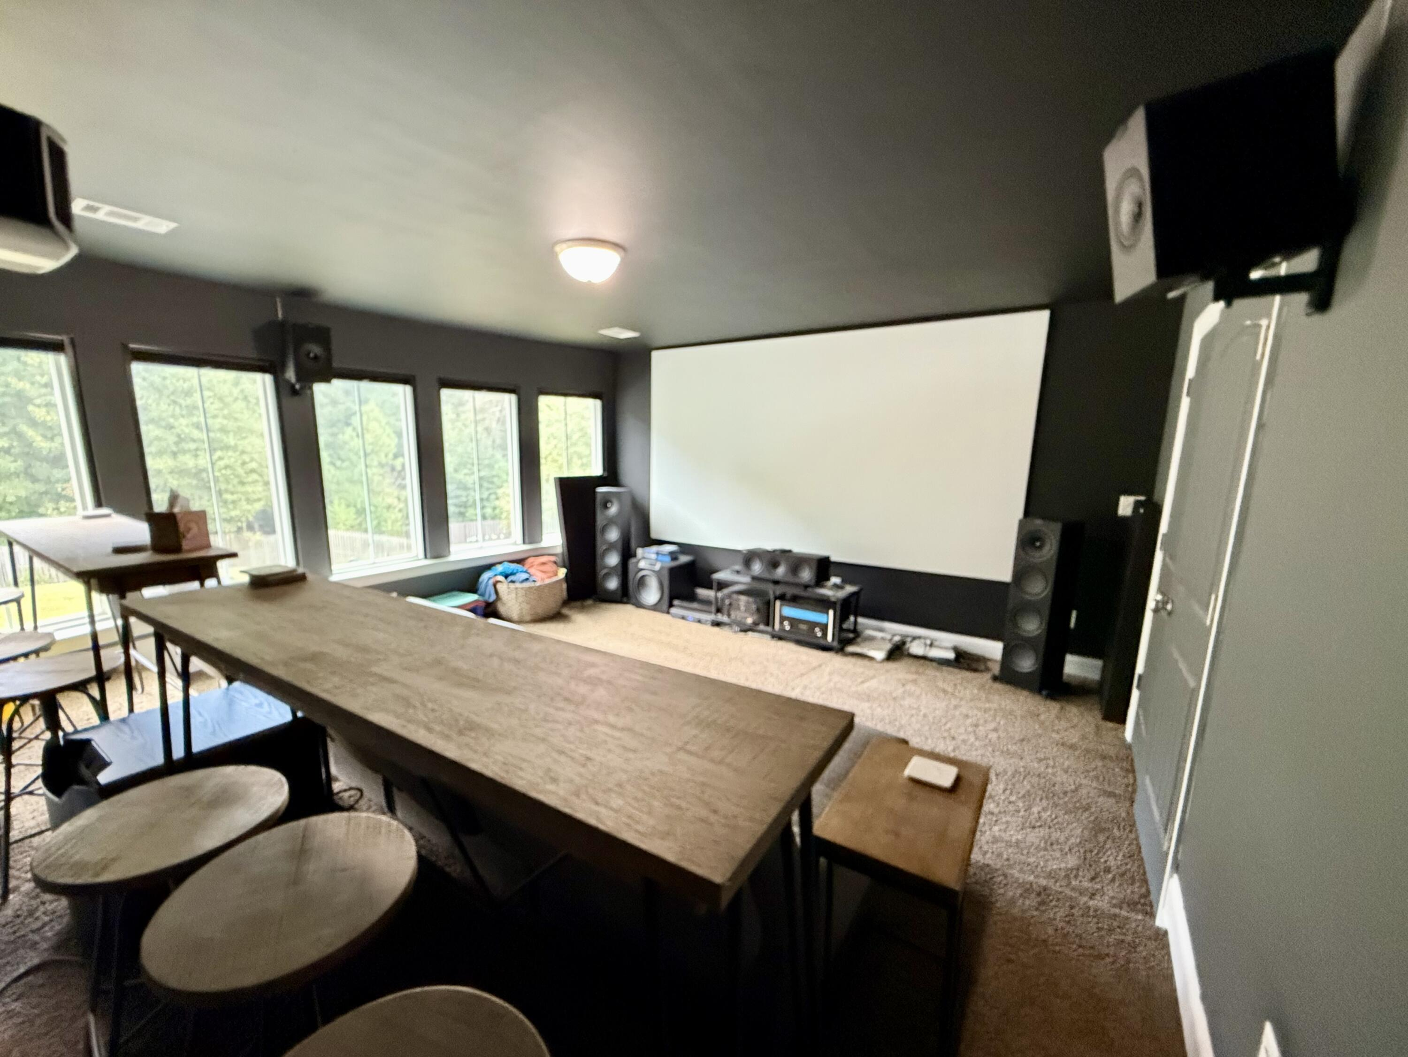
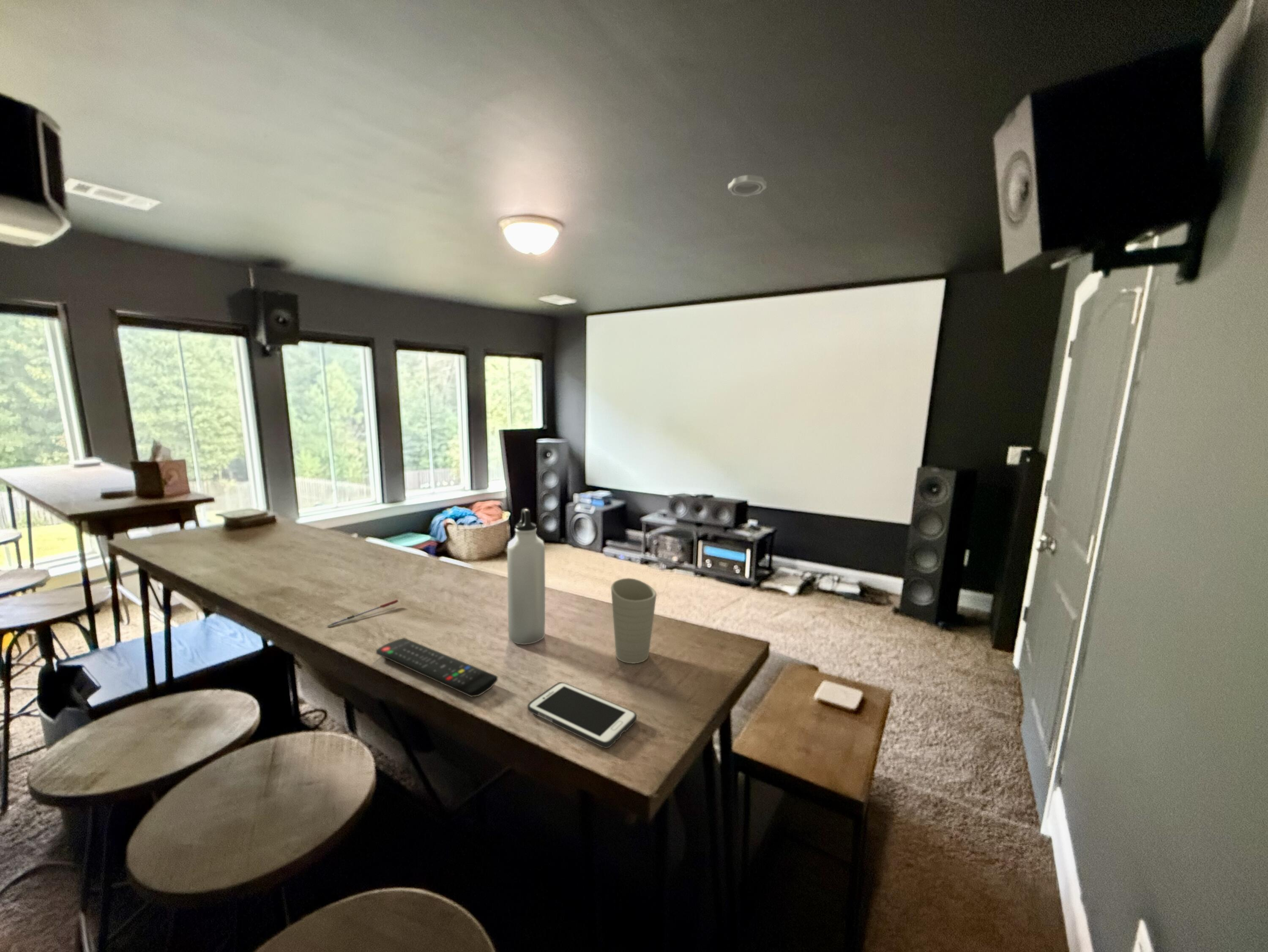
+ smoke detector [727,174,767,197]
+ water bottle [507,508,546,645]
+ cup [610,577,657,664]
+ cell phone [527,681,637,749]
+ remote control [376,637,498,698]
+ pen [327,599,399,627]
